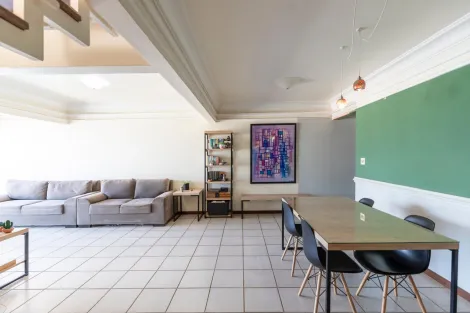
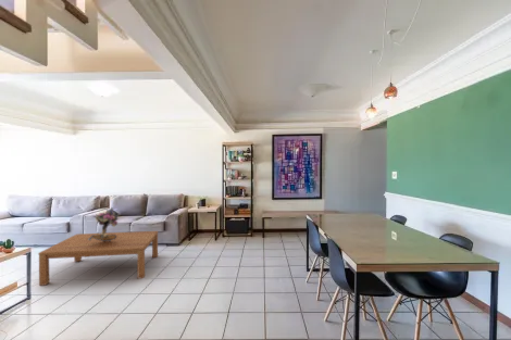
+ bouquet [88,206,120,241]
+ coffee table [37,230,159,287]
